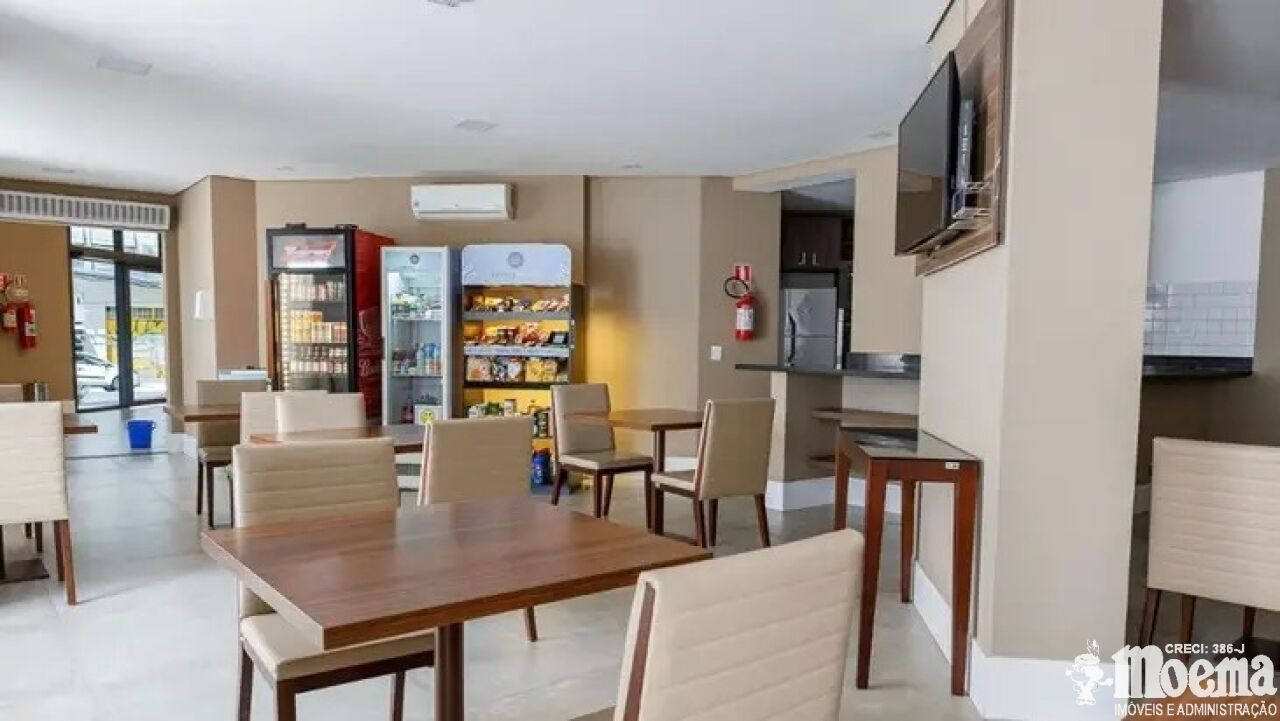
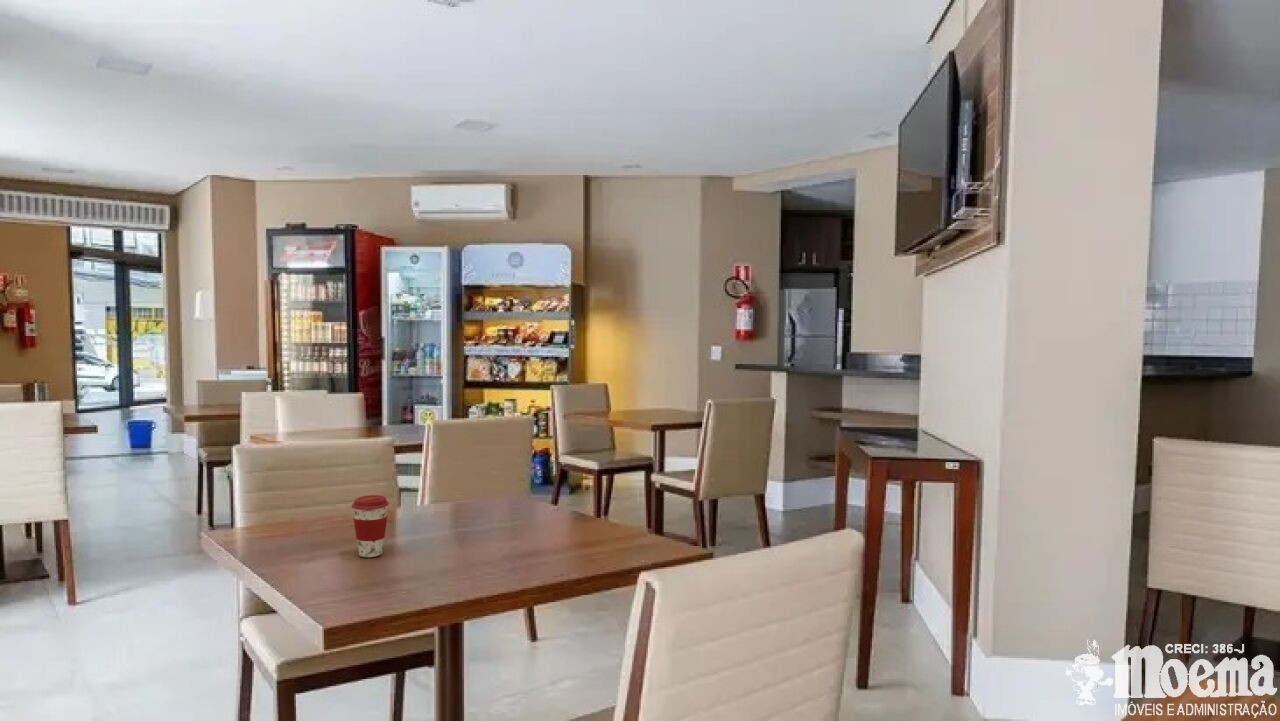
+ coffee cup [351,494,390,558]
